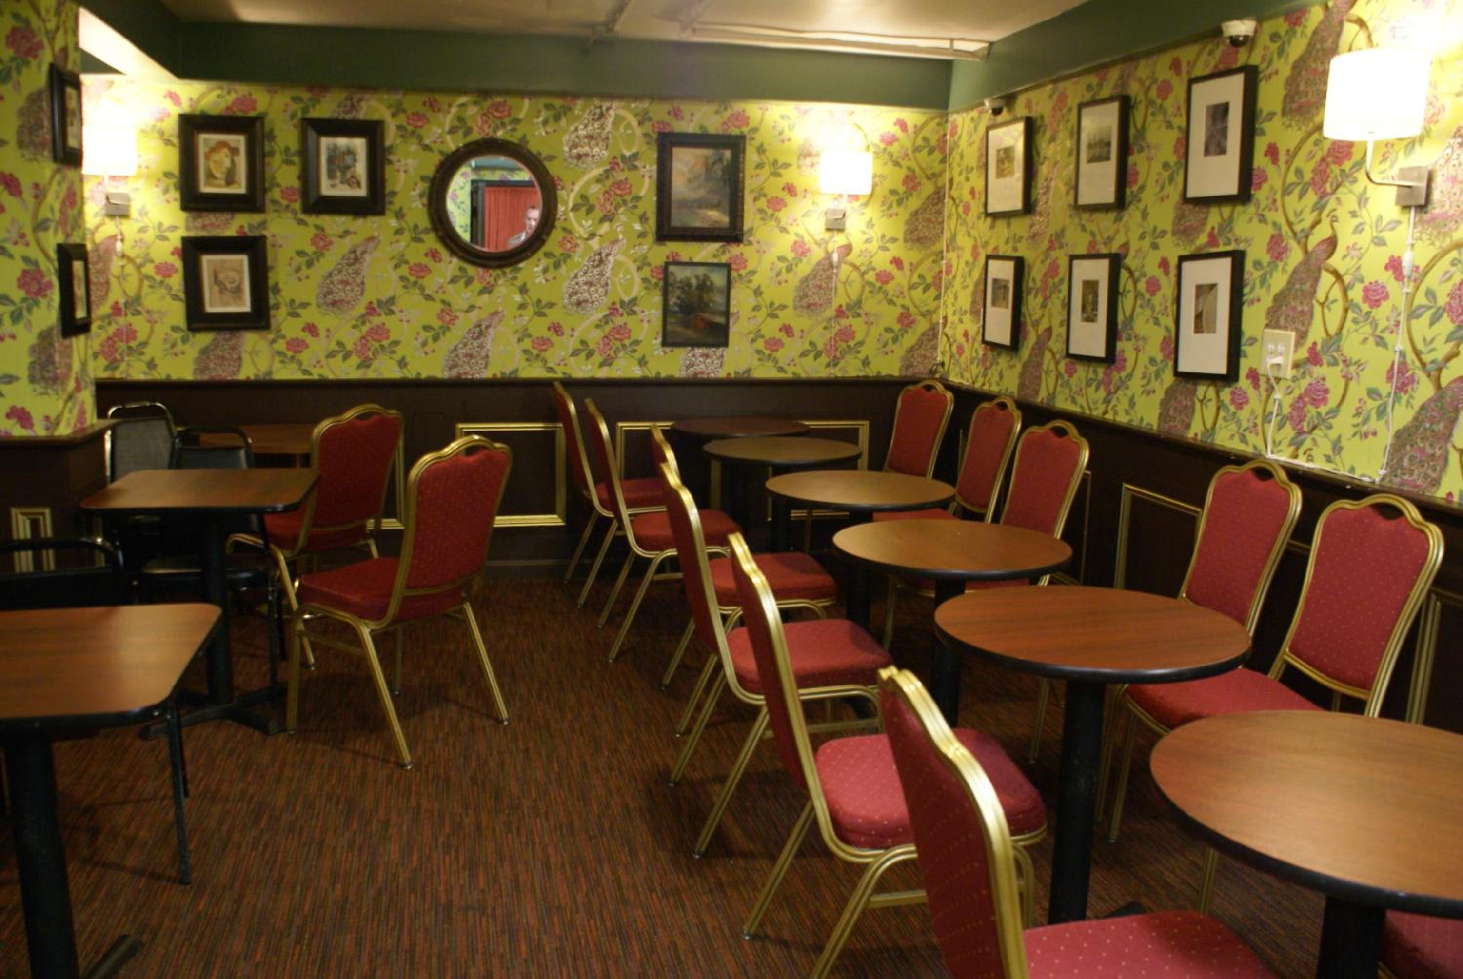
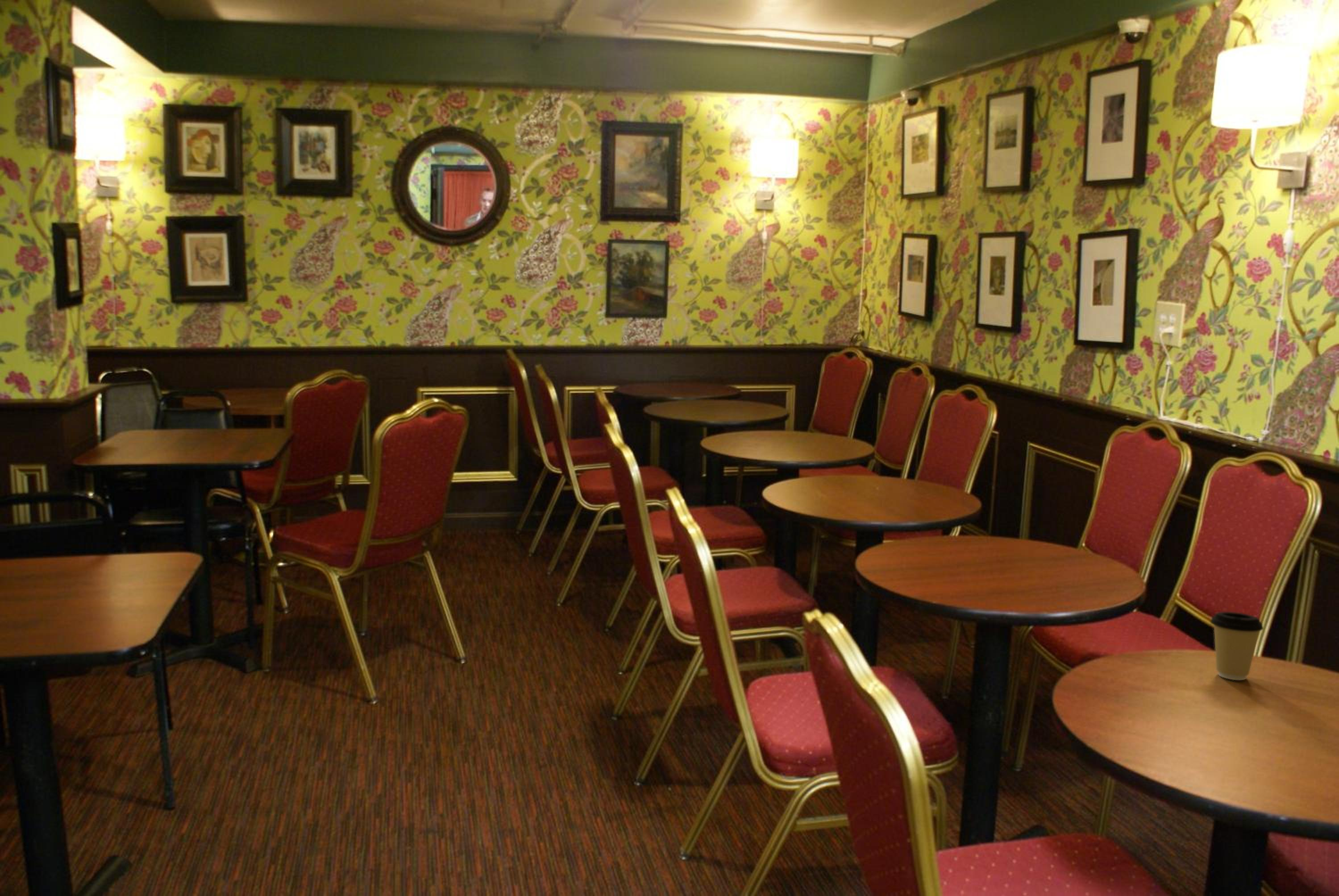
+ coffee cup [1210,611,1264,680]
